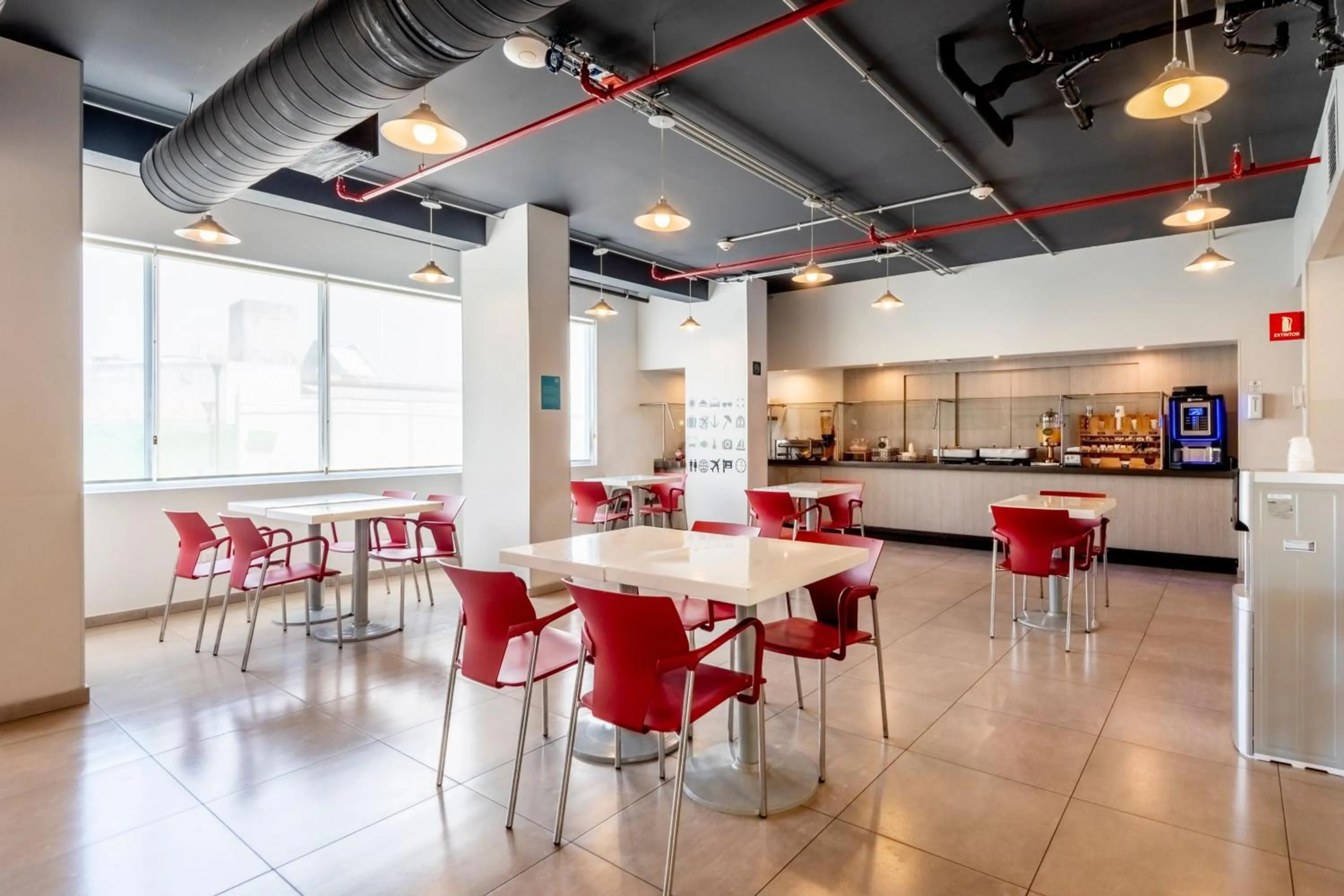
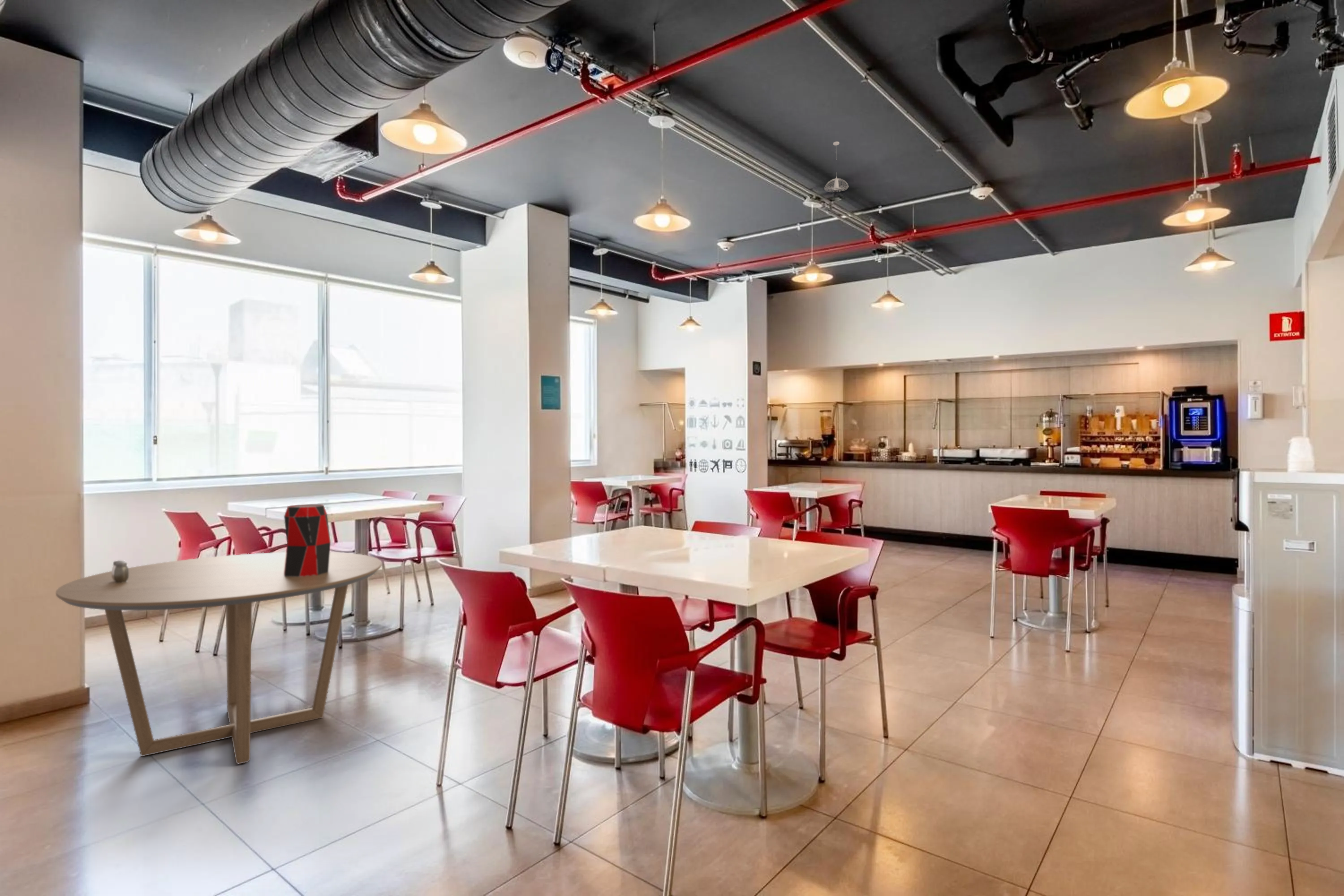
+ salt and pepper shaker [112,560,129,583]
+ pendant light [824,141,849,193]
+ dining table [56,551,382,765]
+ vase [284,504,331,577]
